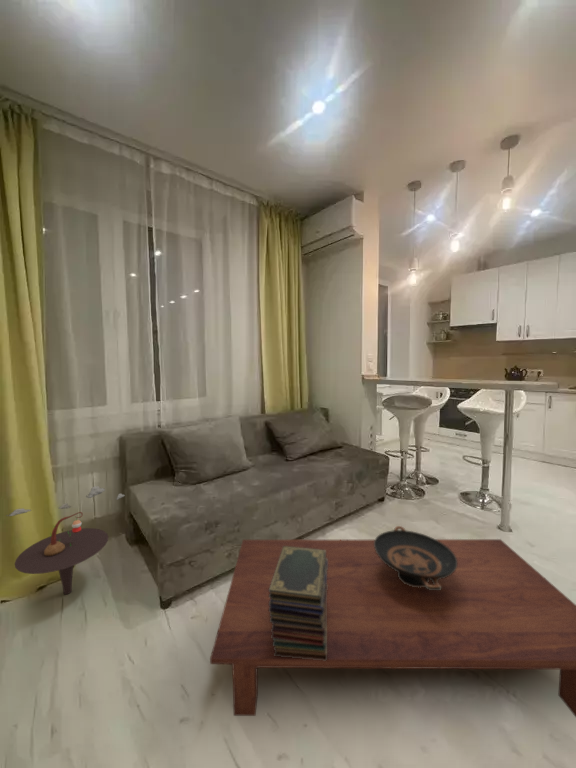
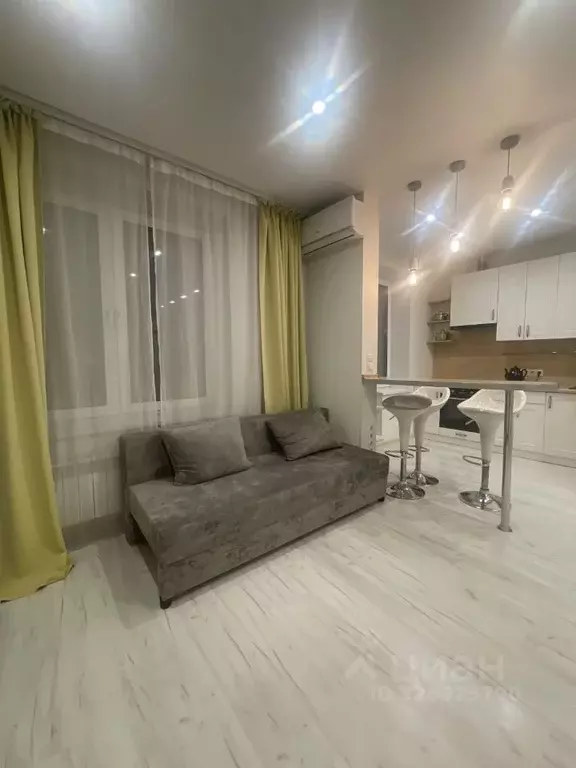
- coffee table [209,538,576,718]
- decorative bowl [374,525,457,590]
- side table [5,485,126,596]
- book stack [269,546,328,661]
